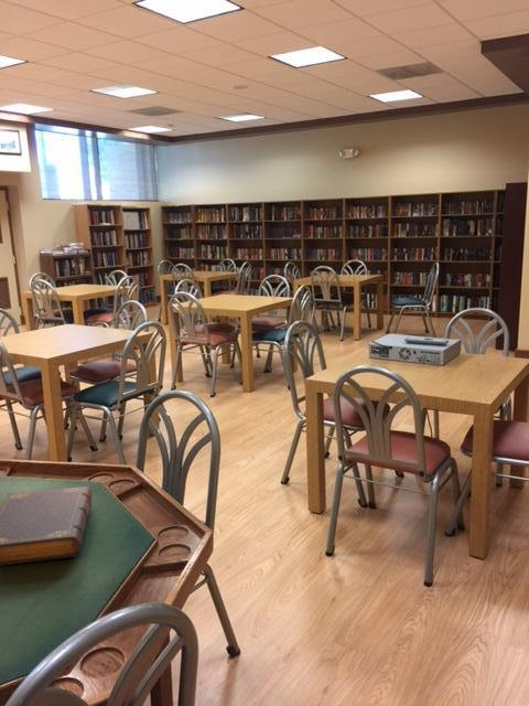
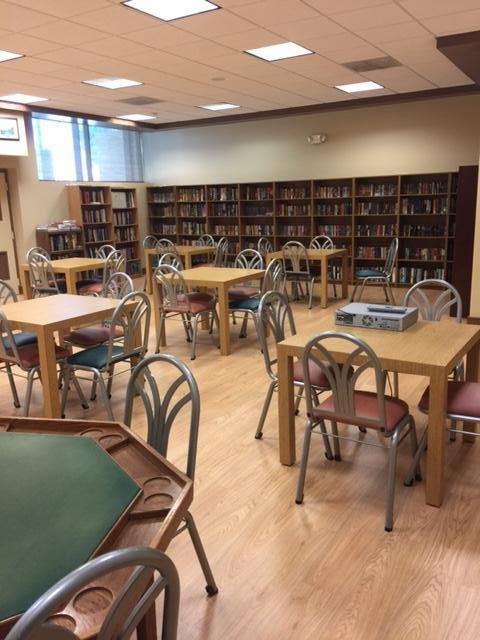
- book [0,485,94,567]
